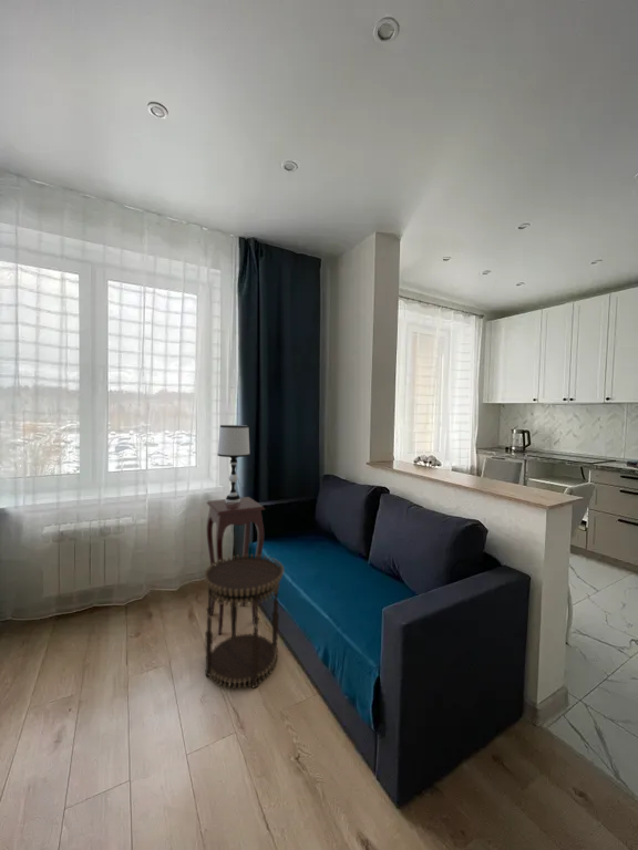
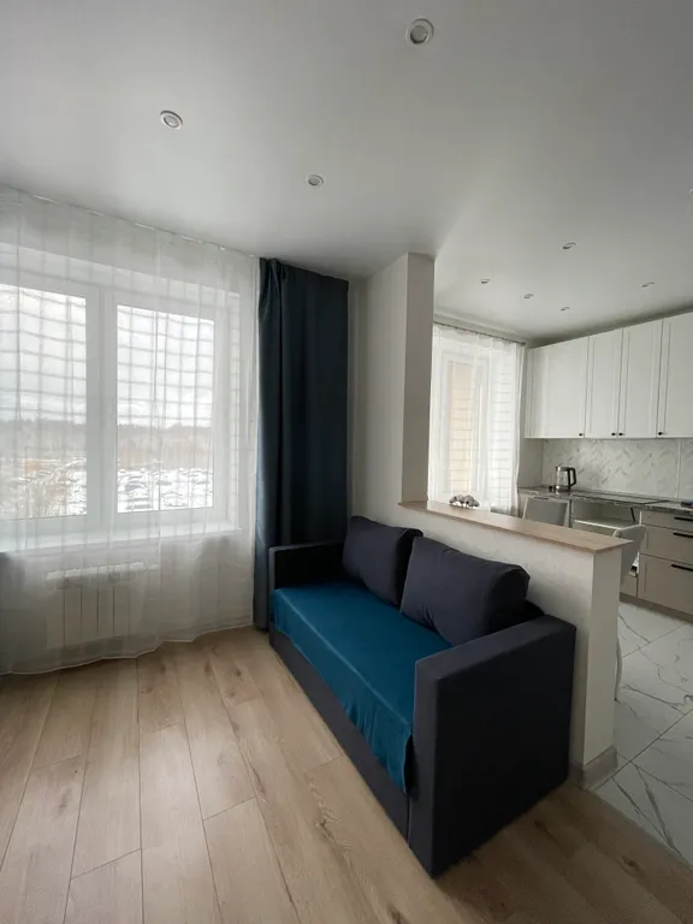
- side table [205,496,266,635]
- side table [203,553,285,690]
- table lamp [217,424,251,504]
